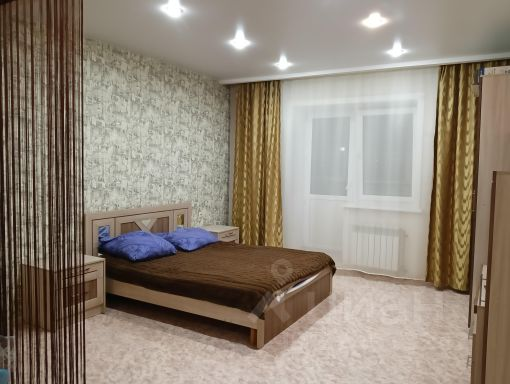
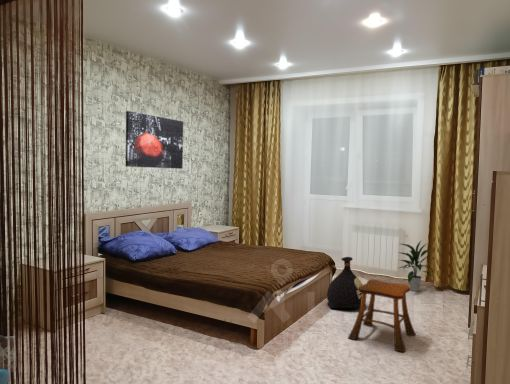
+ wall art [124,110,184,170]
+ bag [326,256,364,310]
+ stool [347,278,417,353]
+ indoor plant [398,240,435,292]
